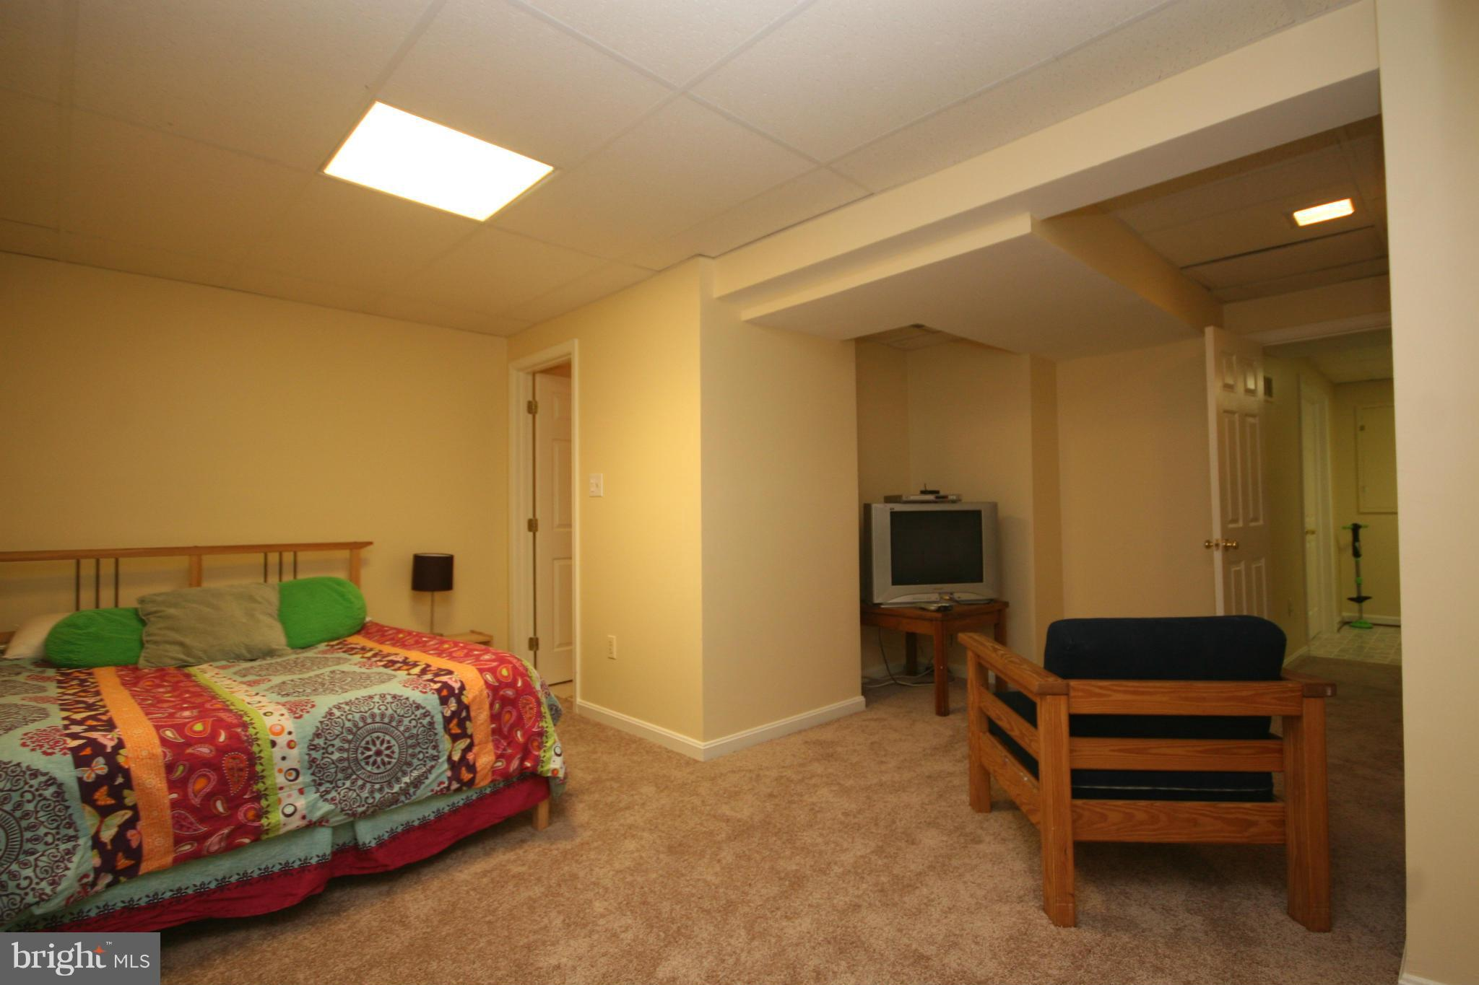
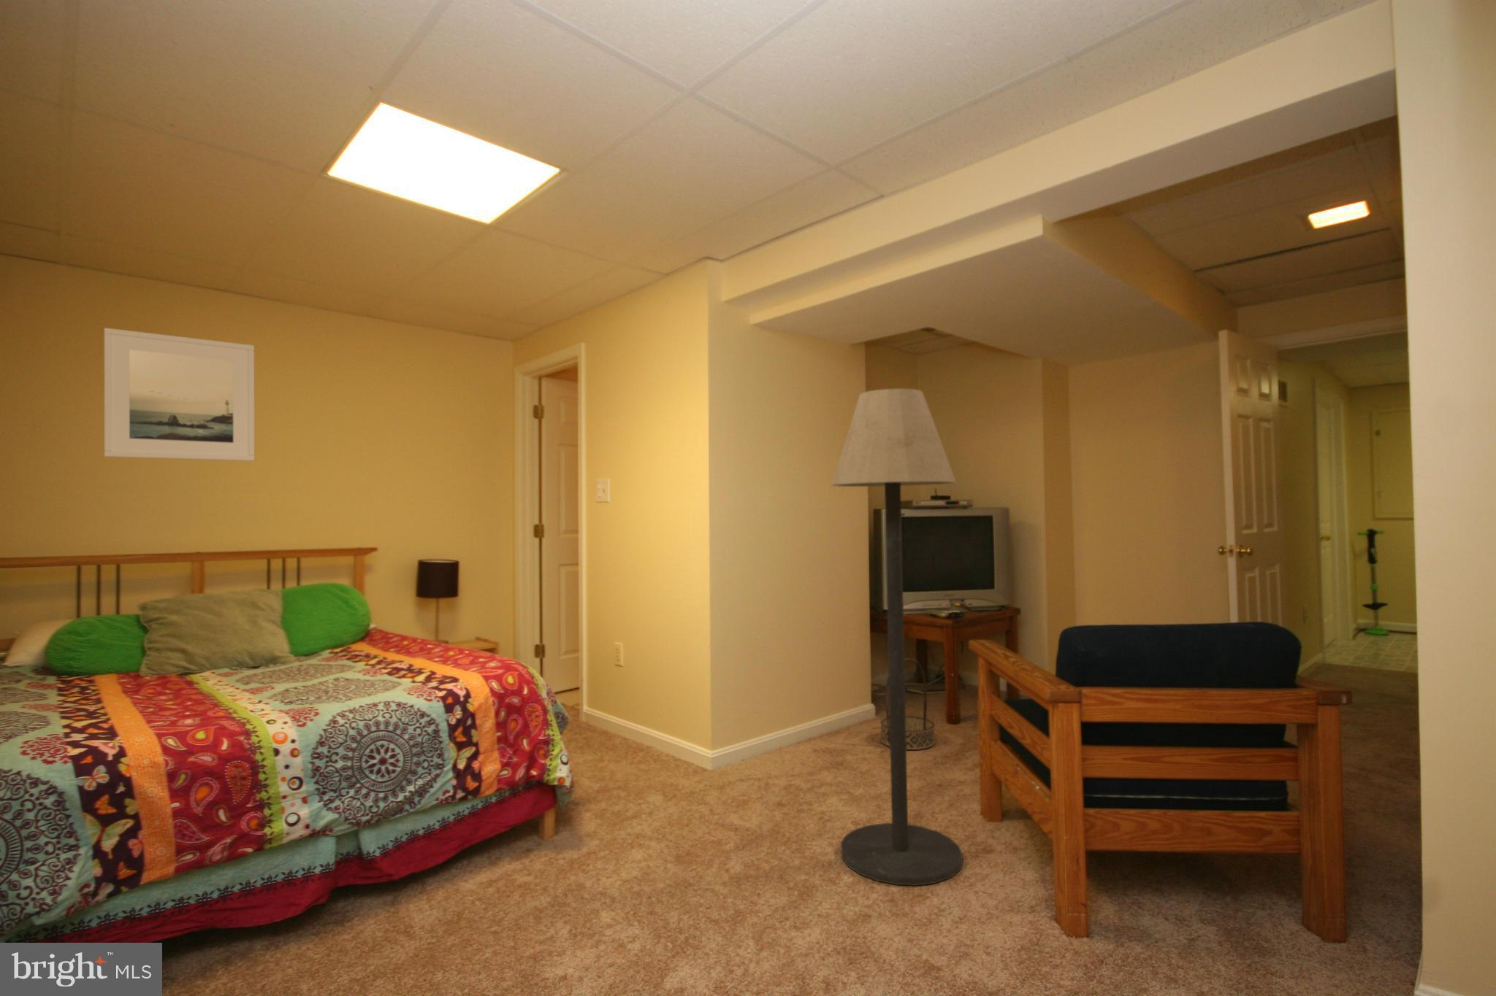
+ basket [880,657,935,750]
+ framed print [103,327,255,462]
+ floor lamp [831,388,963,887]
